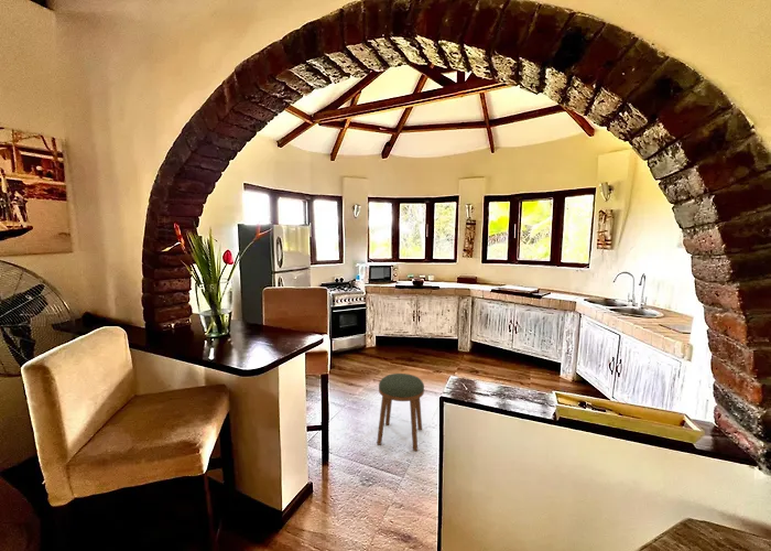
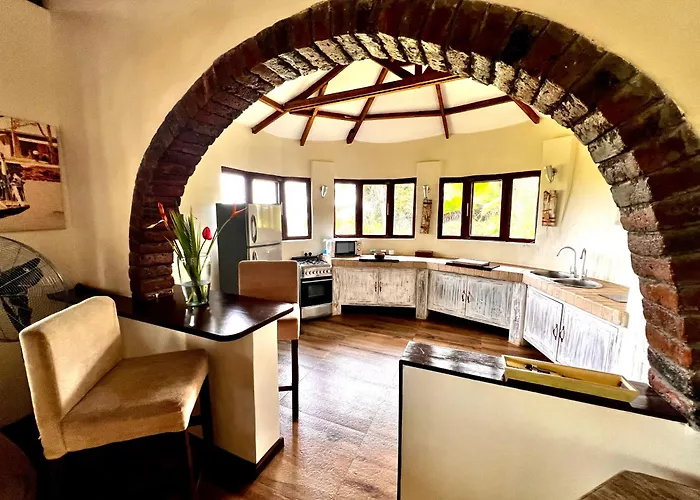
- stool [376,372,425,452]
